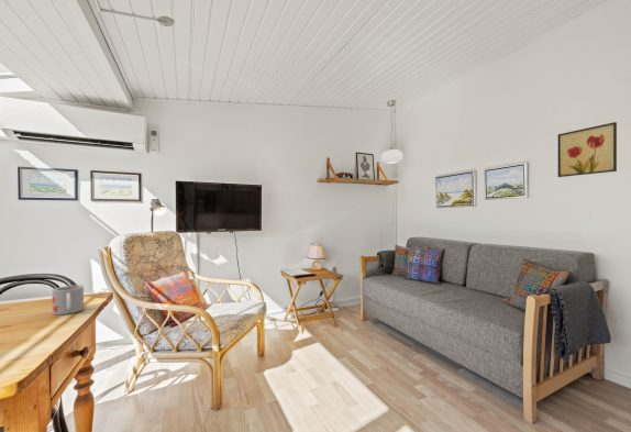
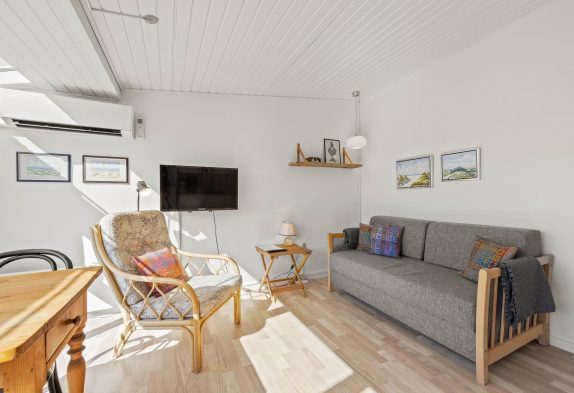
- mug [52,284,85,315]
- wall art [557,121,618,178]
